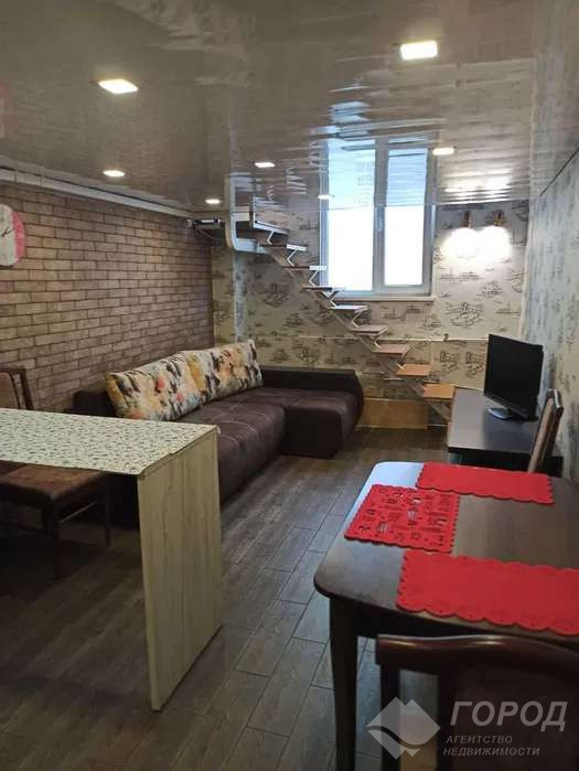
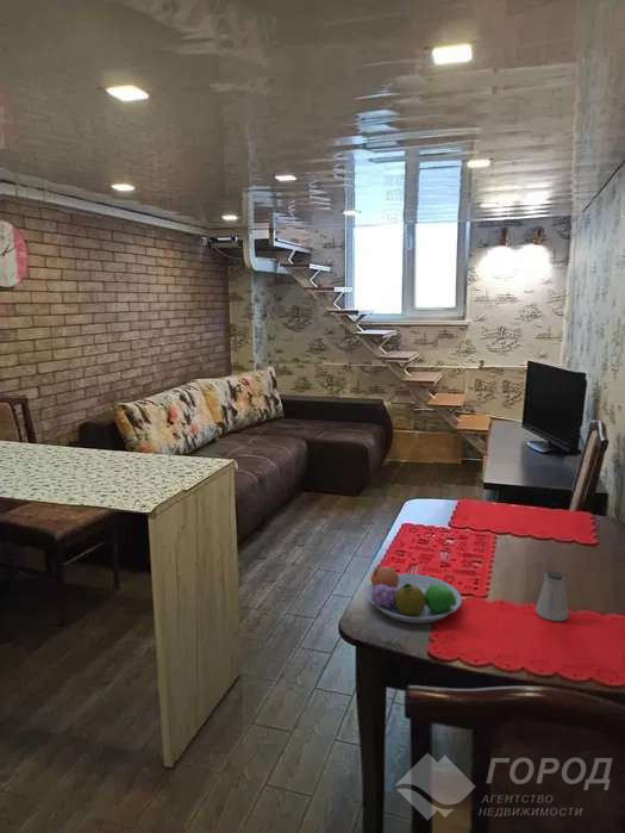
+ saltshaker [535,570,569,622]
+ fruit bowl [365,564,463,624]
